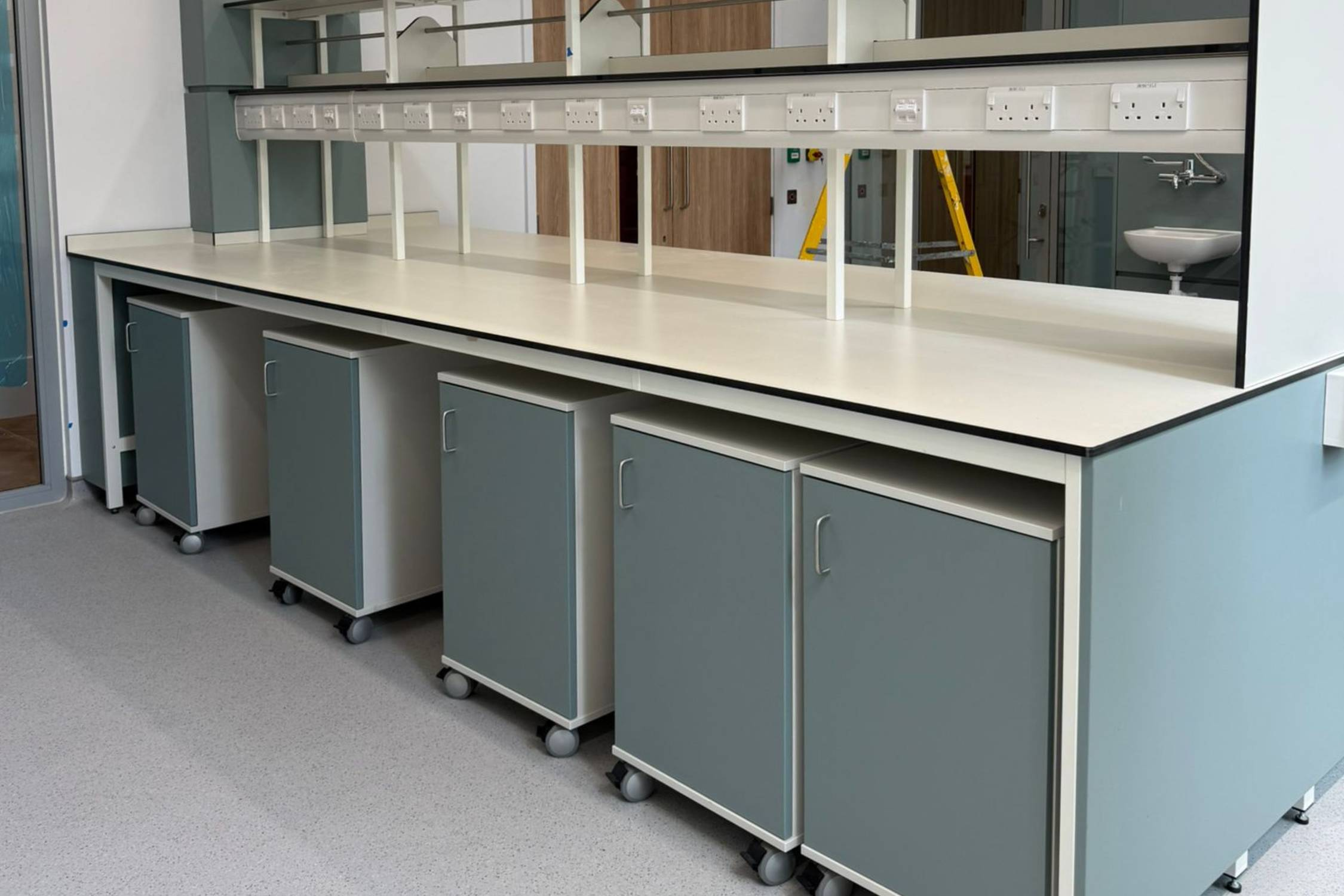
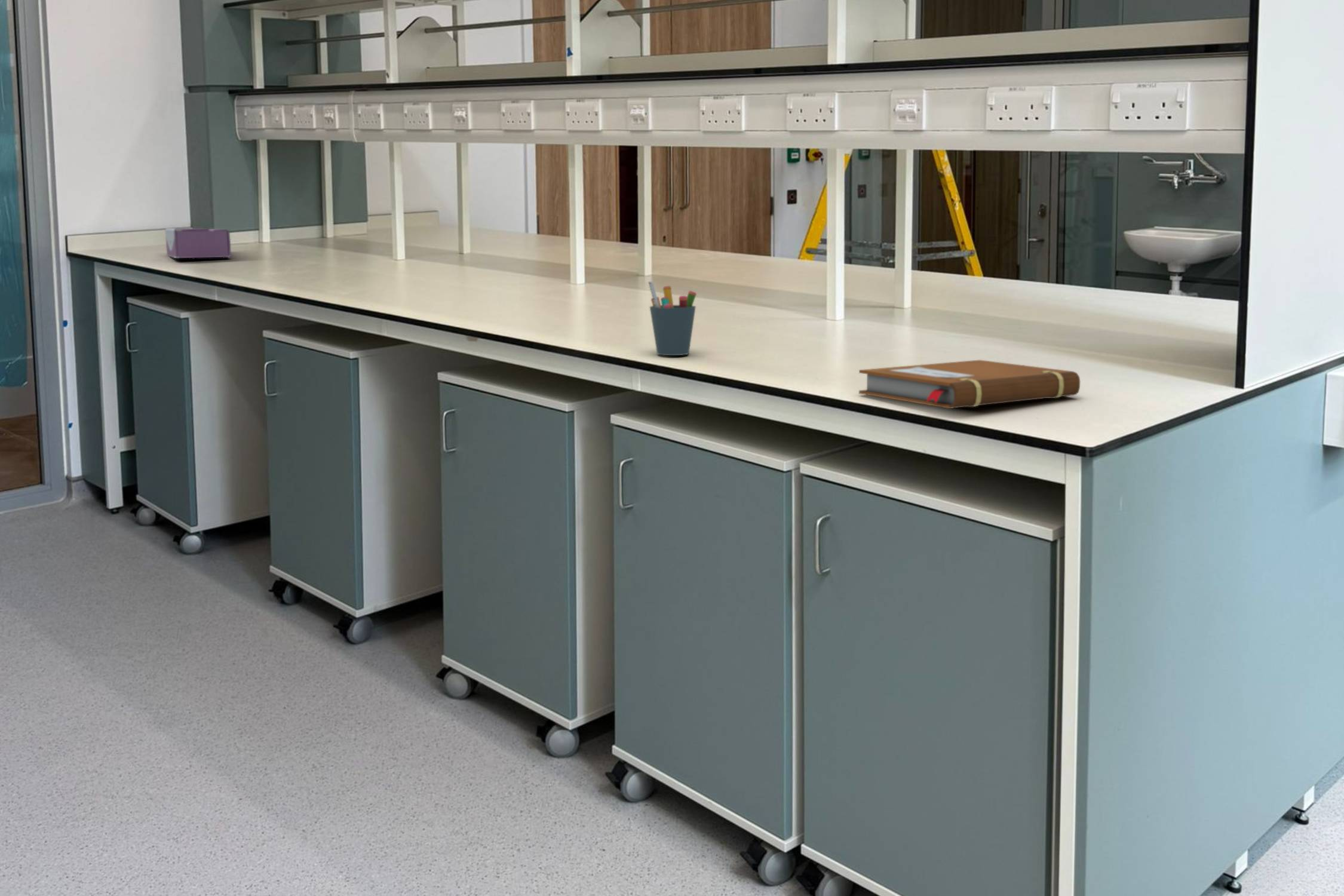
+ notebook [858,359,1081,409]
+ pen holder [648,281,697,356]
+ tissue box [165,228,232,259]
